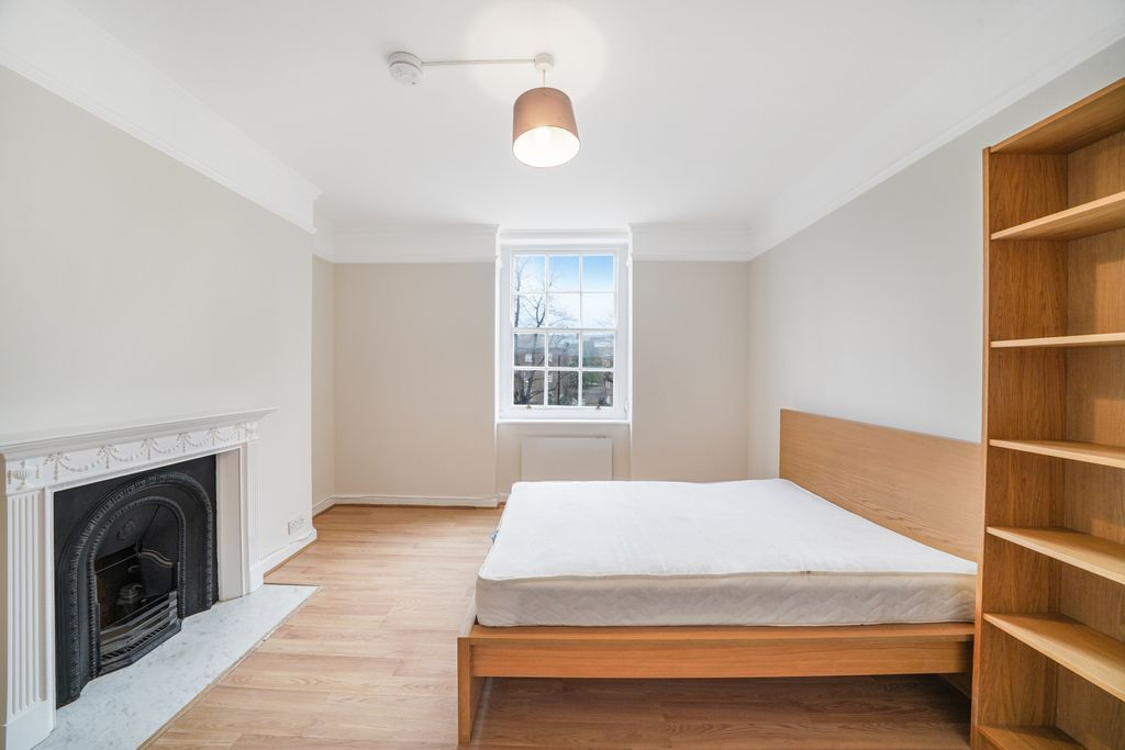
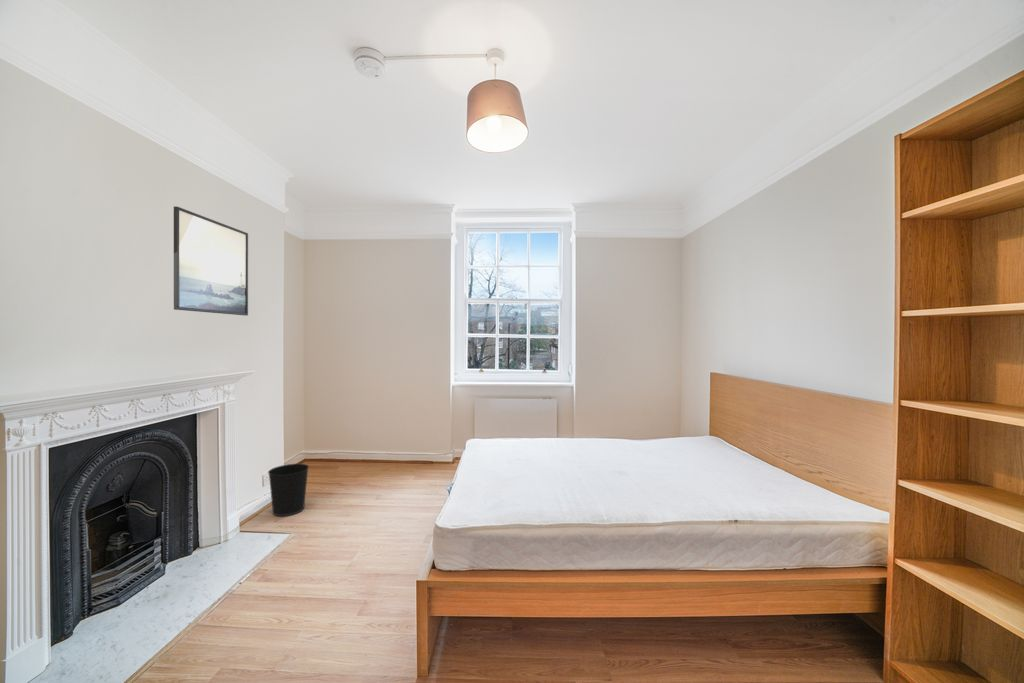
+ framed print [173,205,249,317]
+ wastebasket [267,463,310,517]
